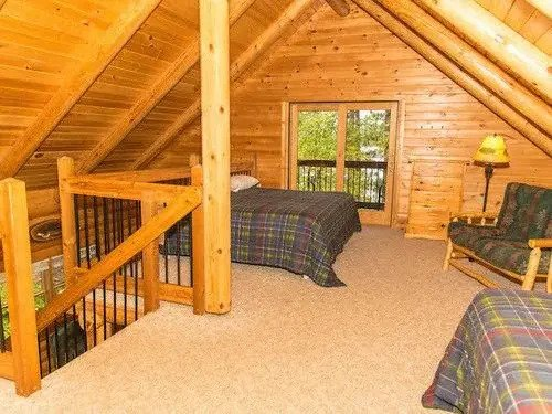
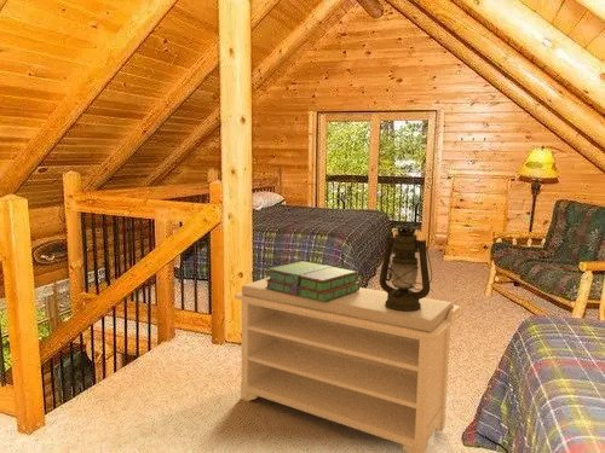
+ lantern [379,223,433,312]
+ stack of books [266,260,361,302]
+ bench [234,275,461,453]
